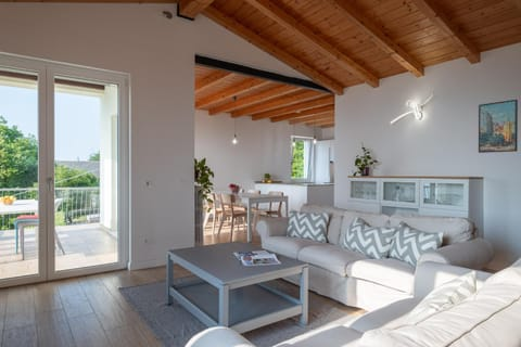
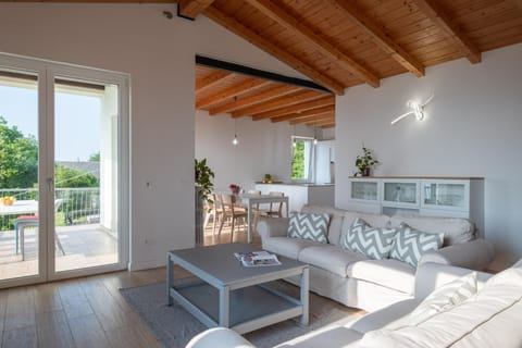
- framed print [478,99,519,154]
